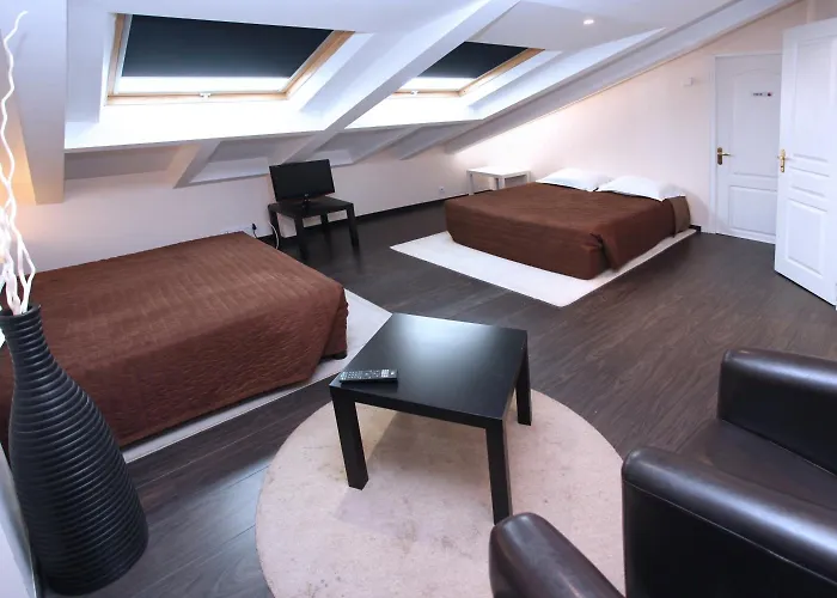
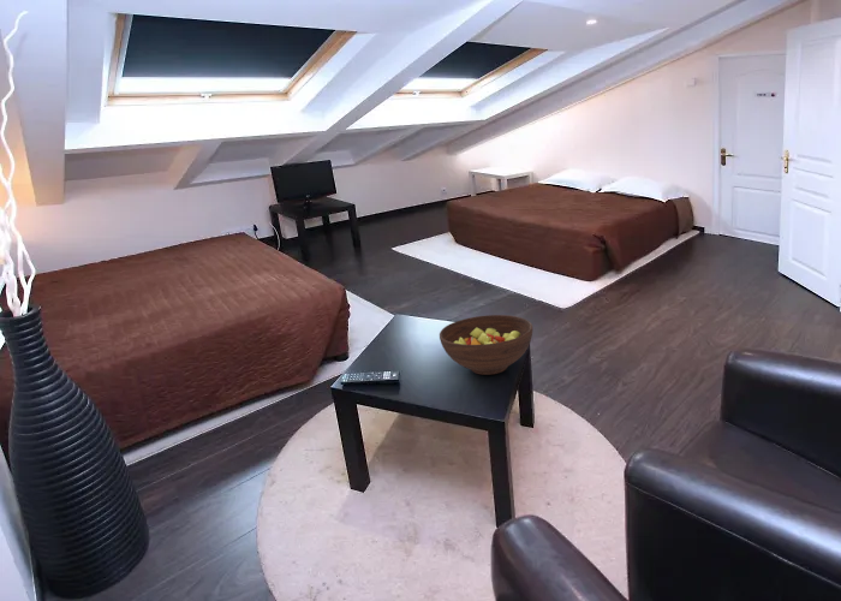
+ fruit bowl [439,314,535,376]
